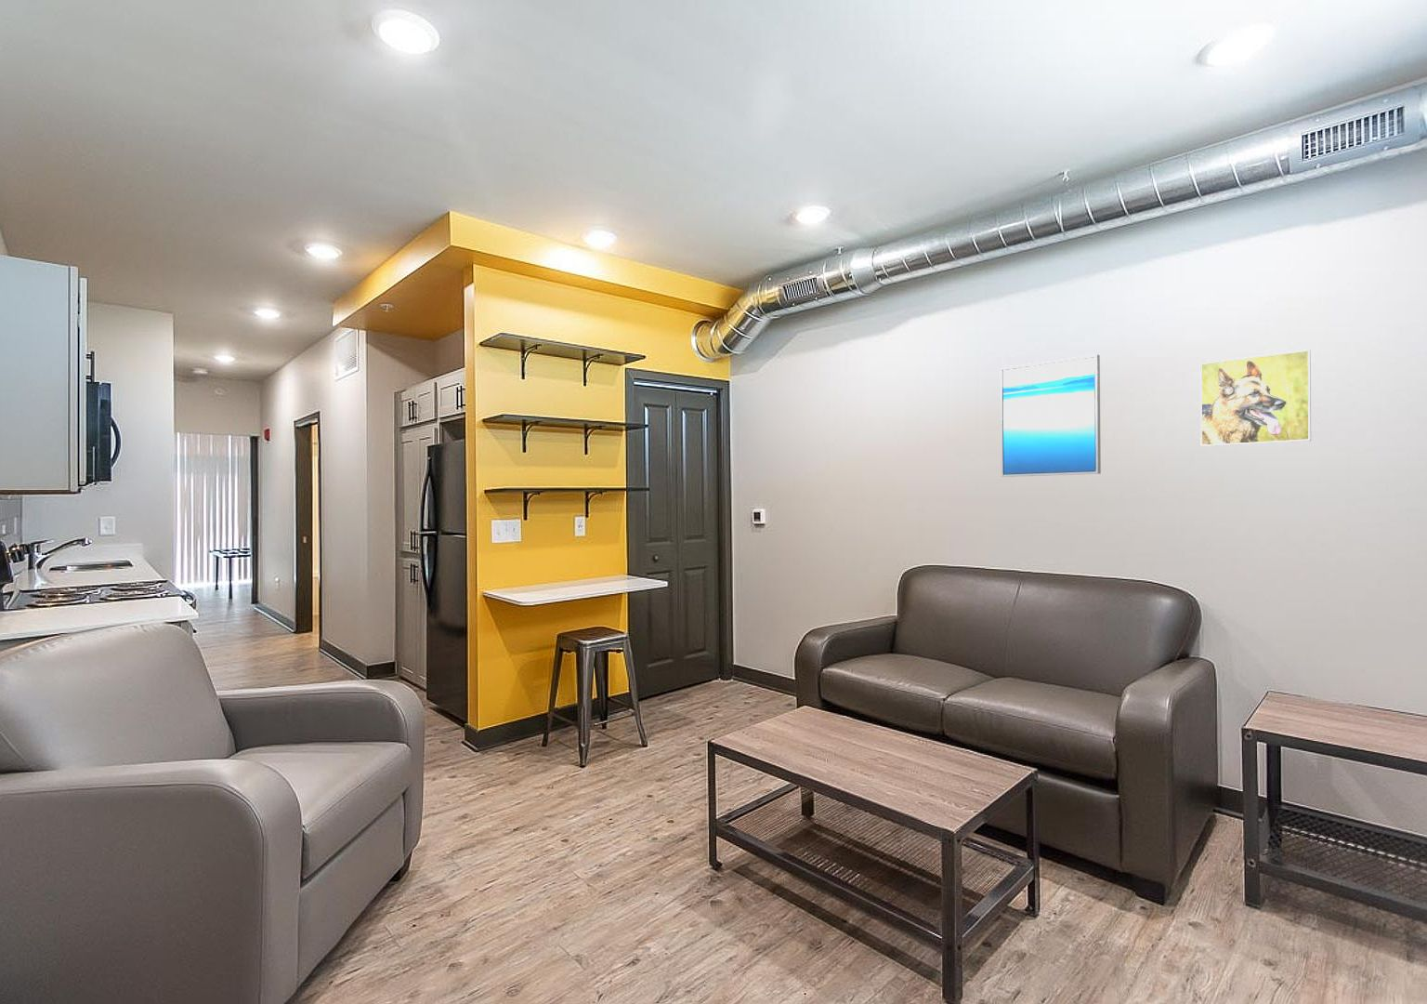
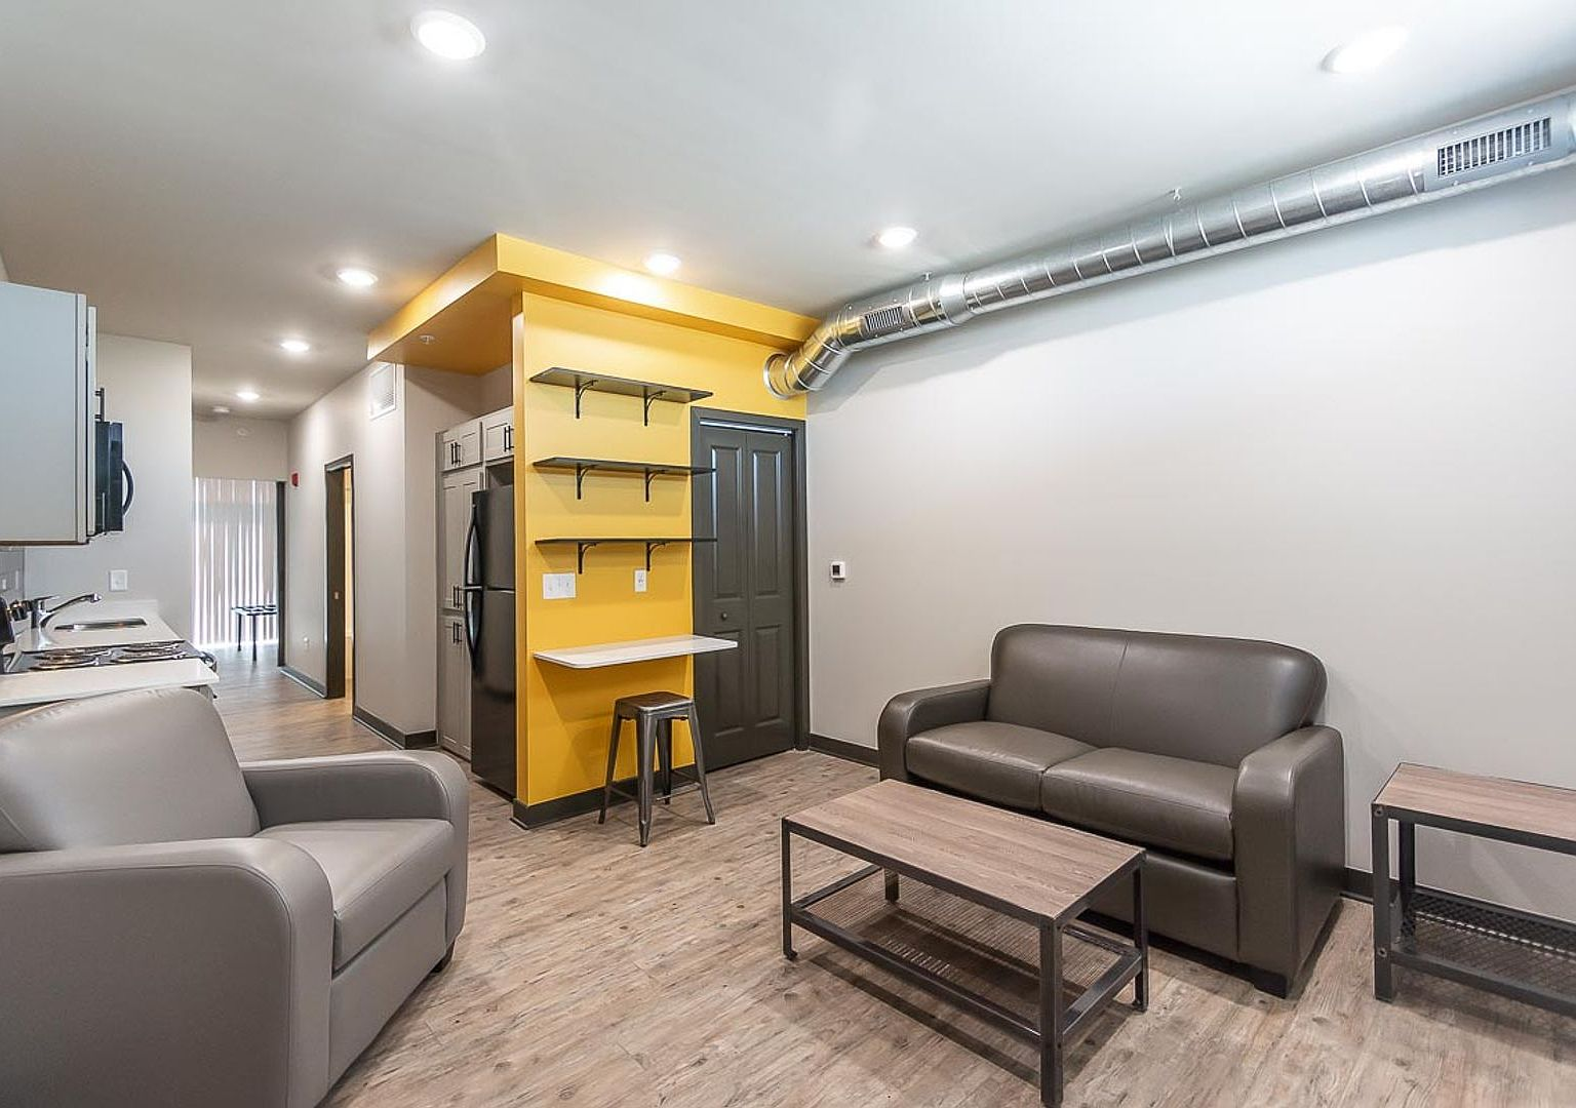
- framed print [1199,349,1312,448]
- wall art [999,353,1102,478]
